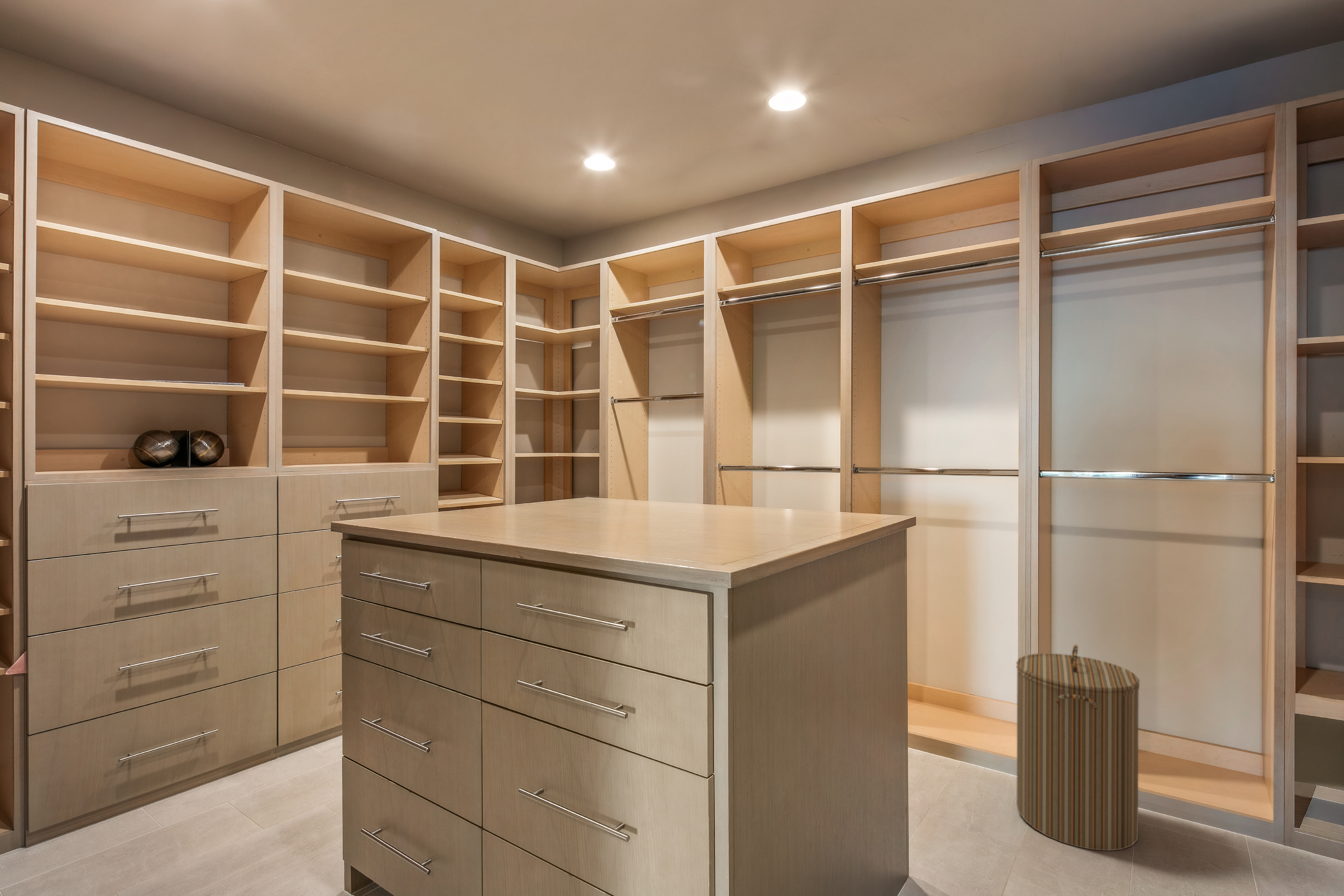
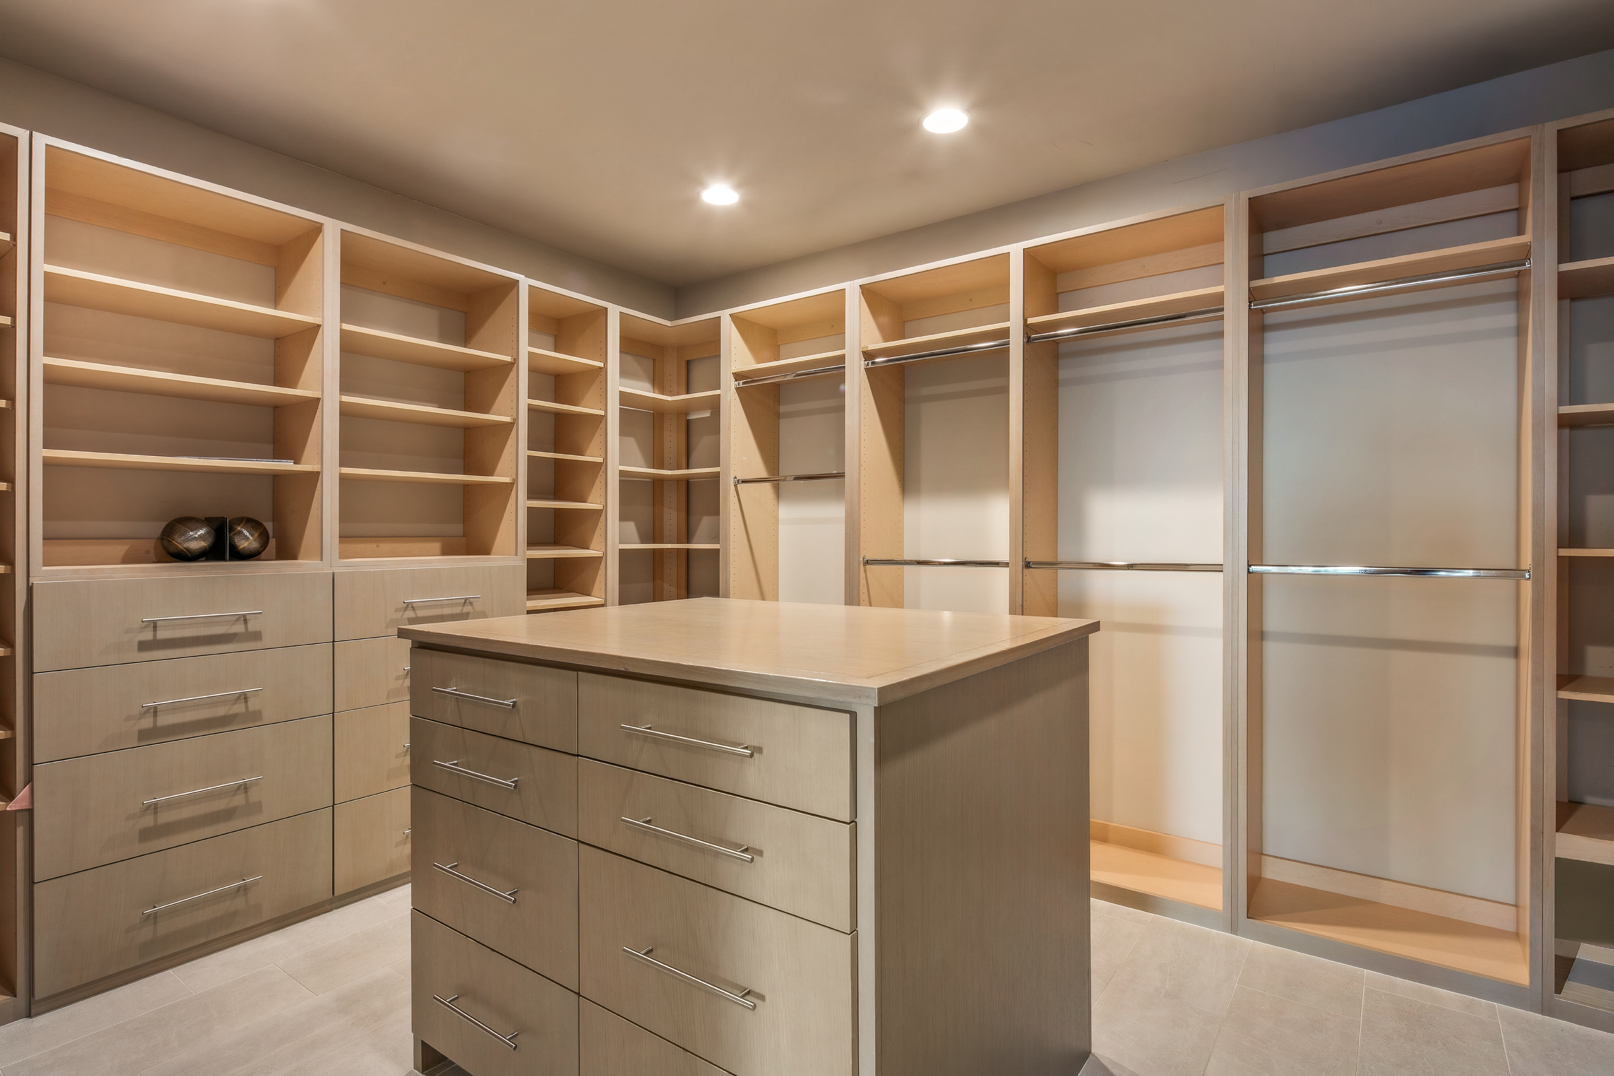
- laundry hamper [1016,644,1140,851]
